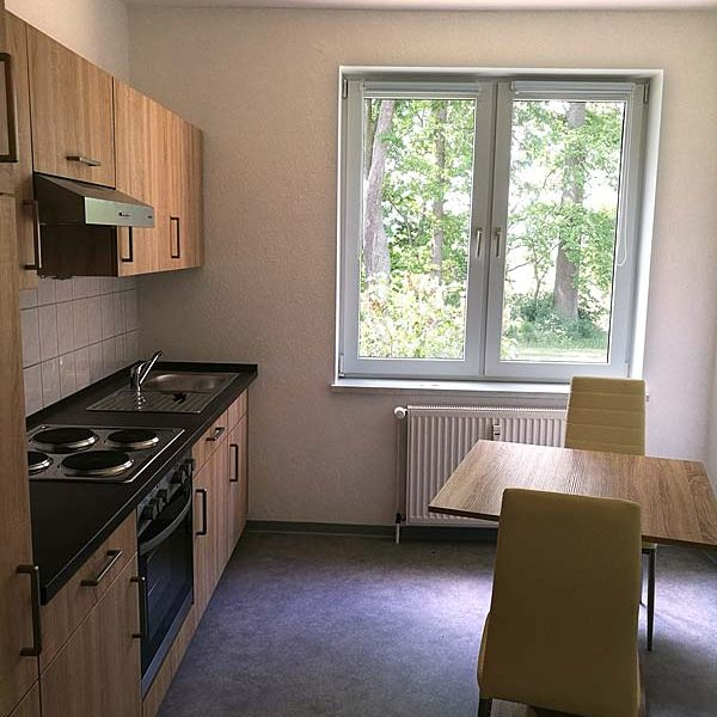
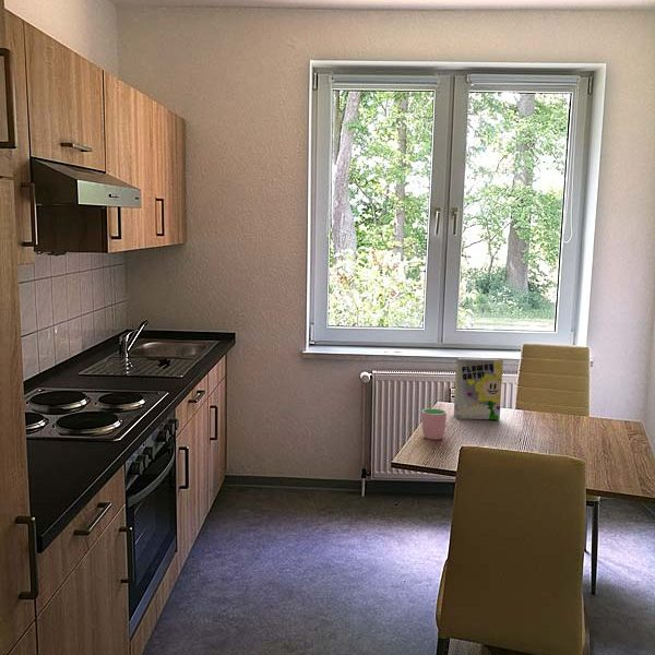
+ cereal box [453,356,504,420]
+ cup [421,407,448,441]
